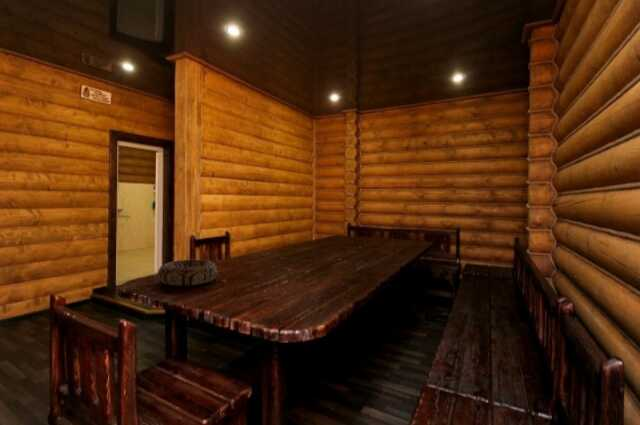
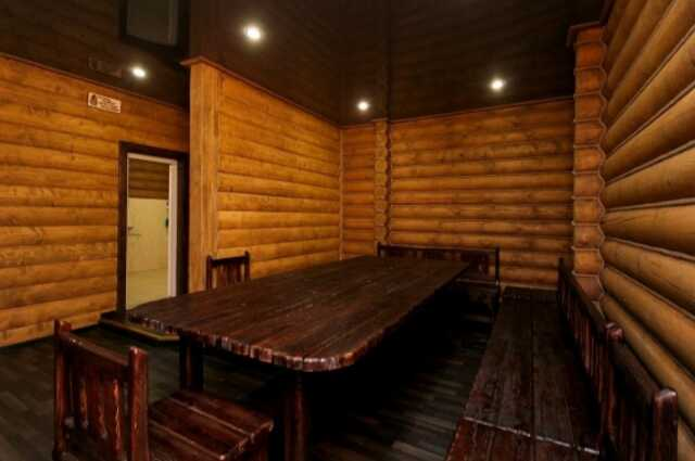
- ceramic bowl [157,259,219,287]
